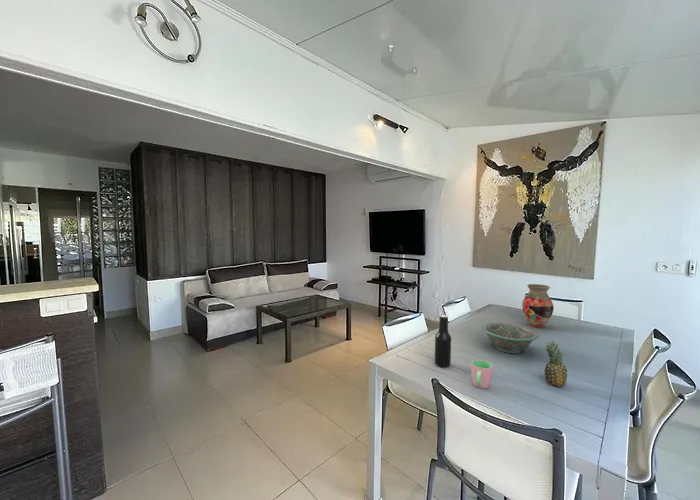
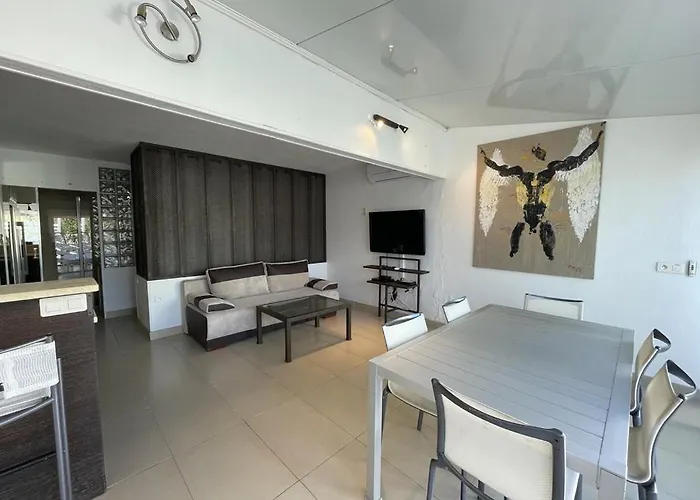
- decorative bowl [481,322,540,354]
- fruit [544,340,568,388]
- vase [521,283,555,329]
- cup [470,359,494,390]
- beer bottle [434,314,452,368]
